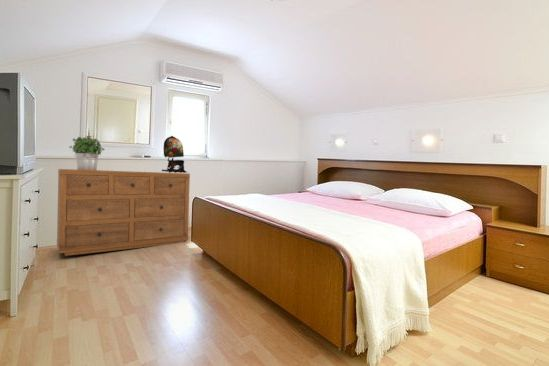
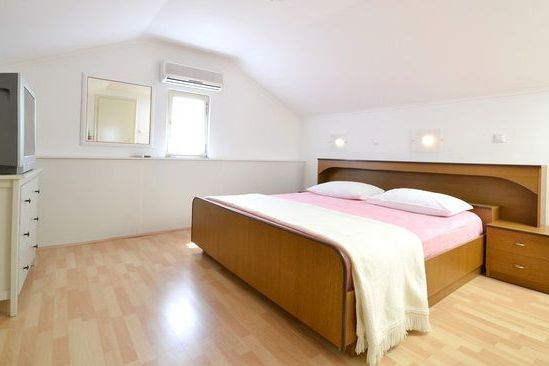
- dresser [56,168,191,257]
- table lamp [161,135,187,173]
- potted plant [68,135,106,170]
